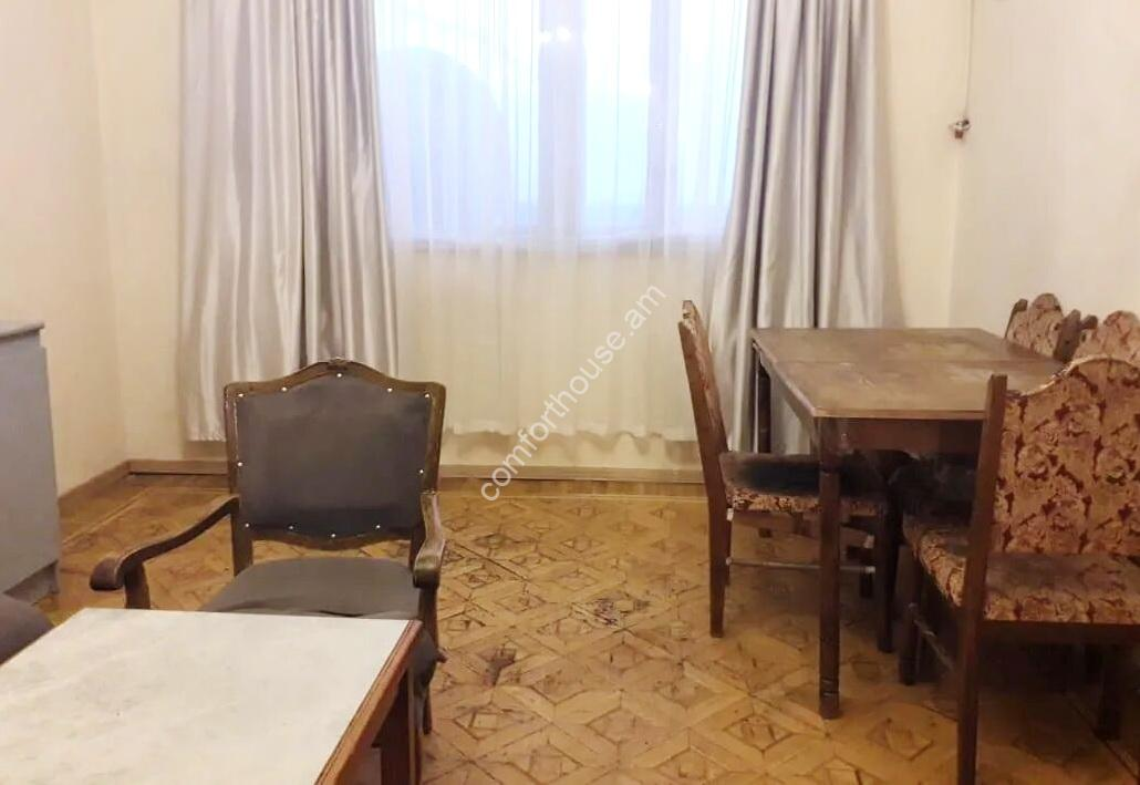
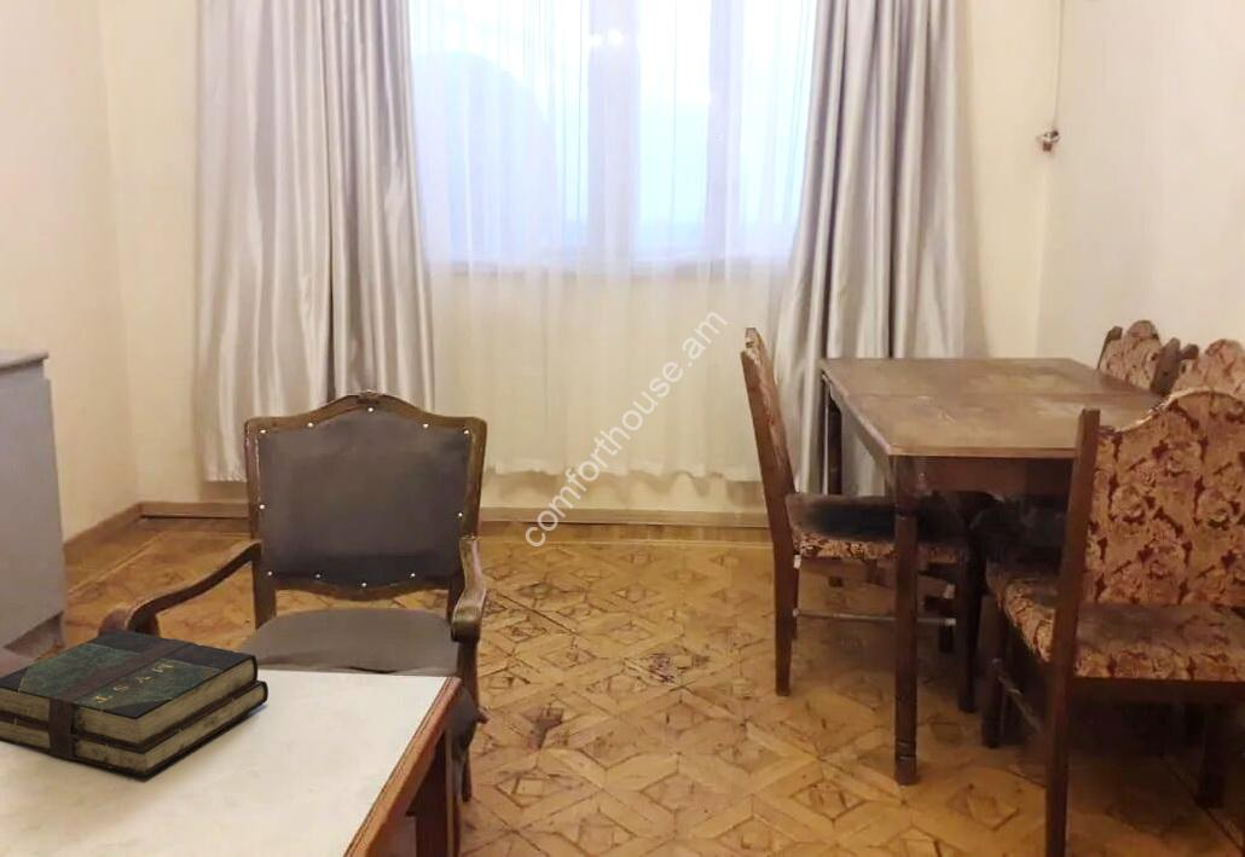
+ book [0,627,270,778]
